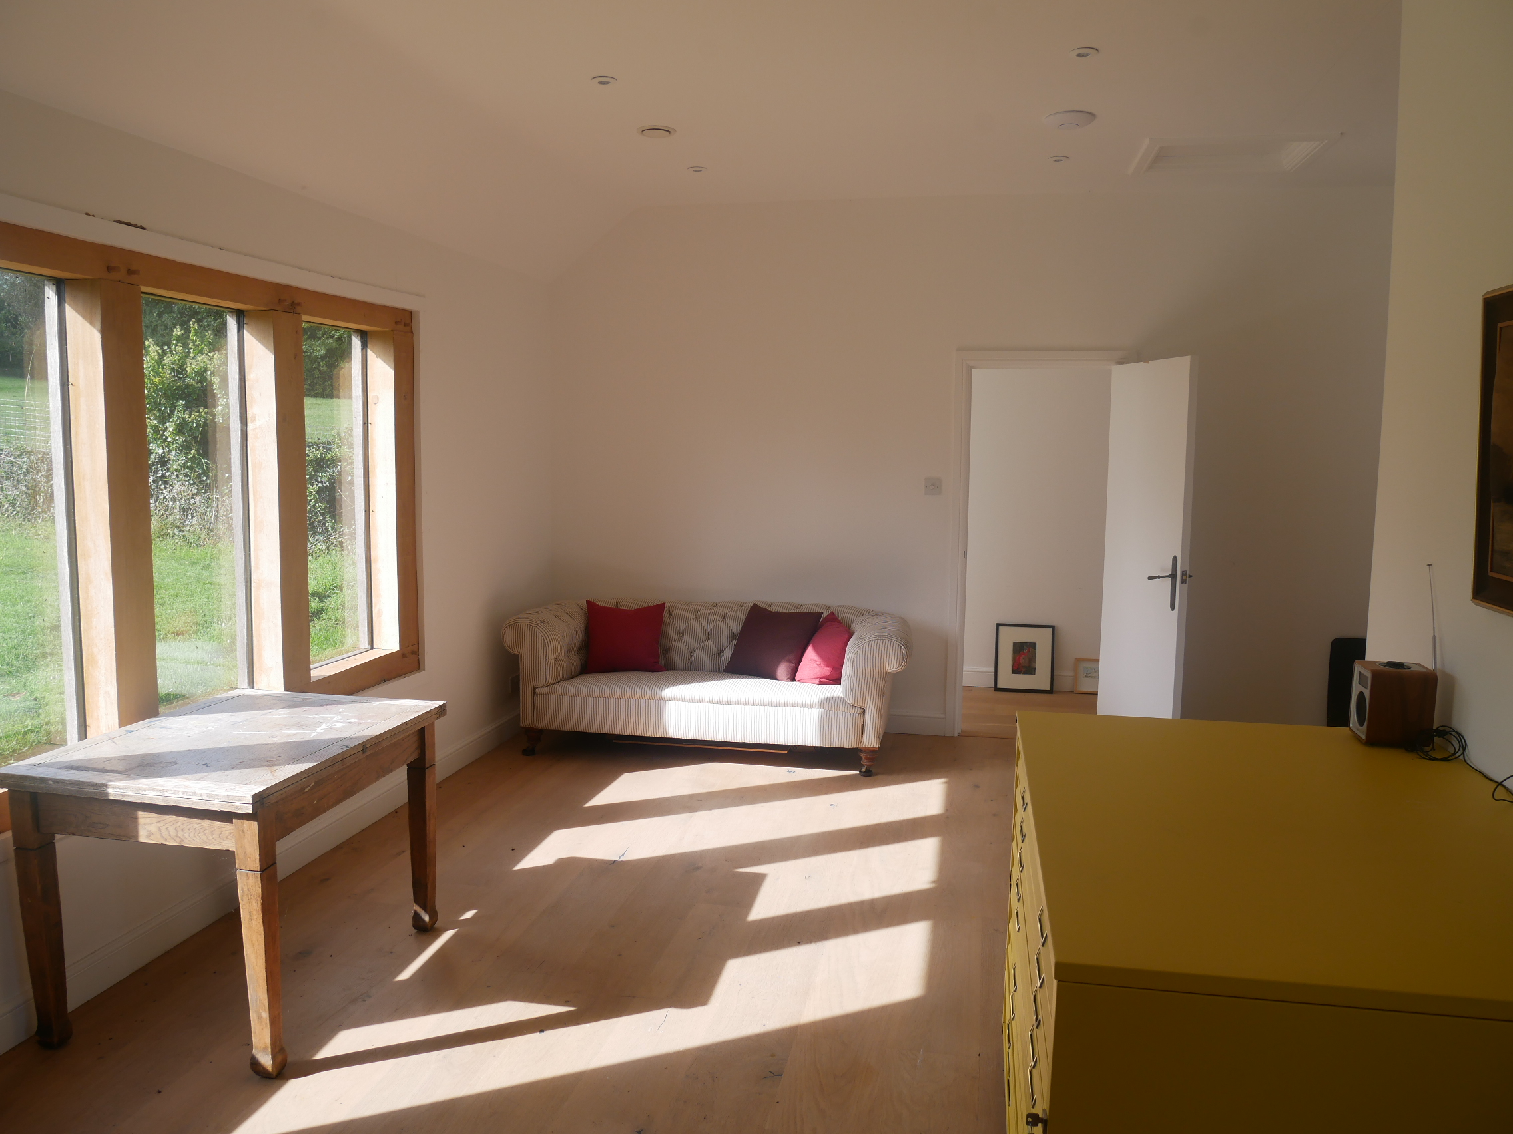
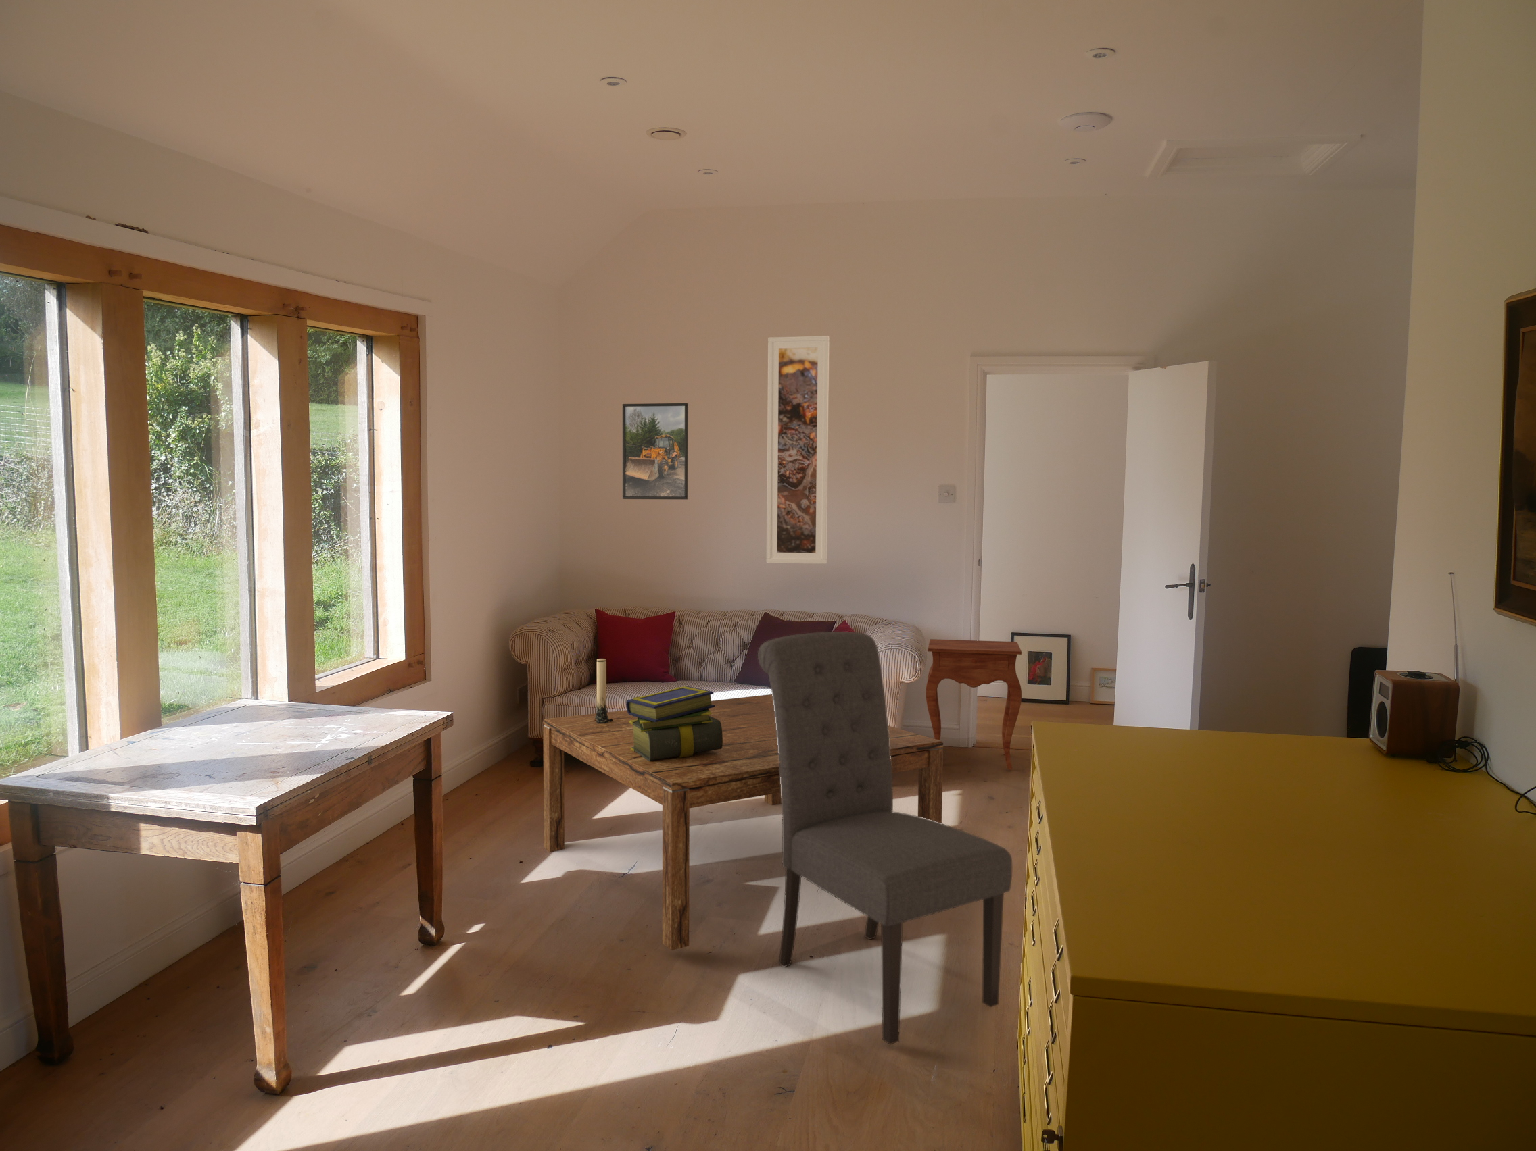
+ stack of books [625,686,723,762]
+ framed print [622,403,689,501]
+ coffee table [543,694,943,952]
+ side table [925,638,1022,770]
+ candle [594,658,612,724]
+ chair [757,631,1012,1046]
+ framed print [766,335,830,565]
